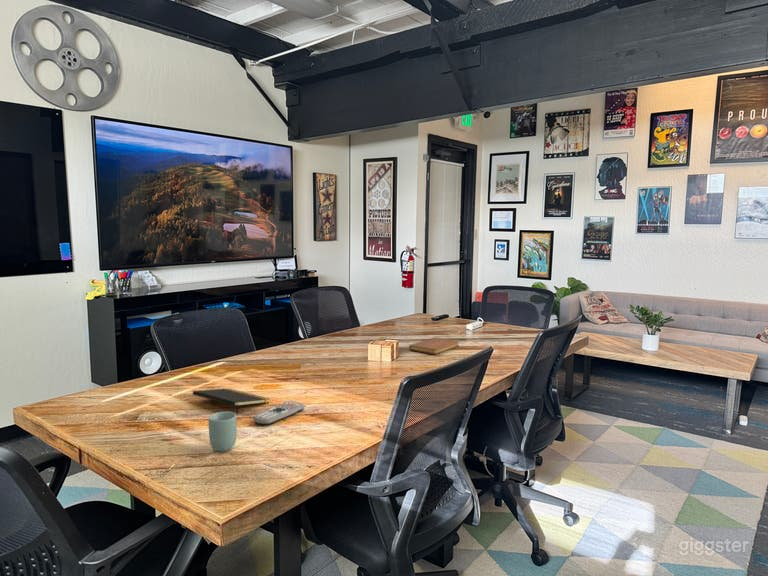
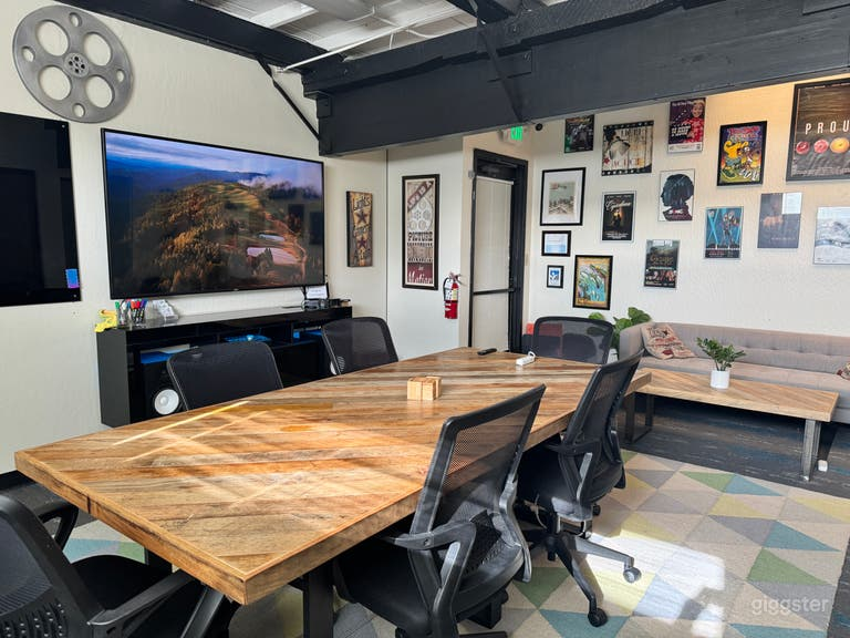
- remote control [252,400,305,426]
- notepad [192,387,270,416]
- cup [208,411,238,453]
- notebook [408,337,460,355]
